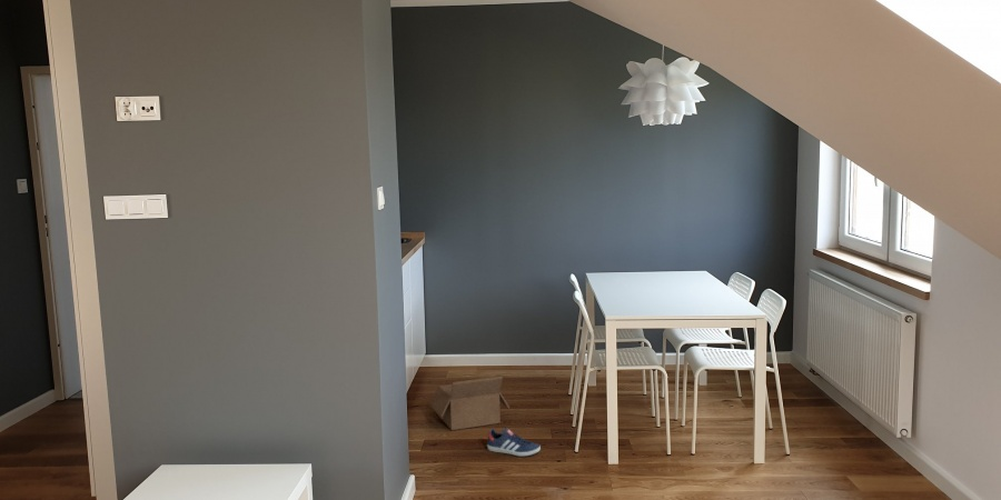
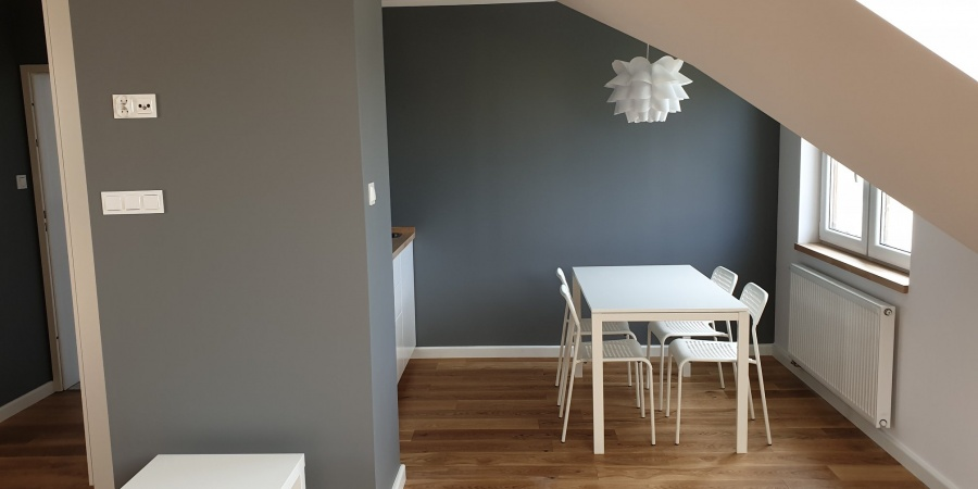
- sneaker [486,426,542,457]
- box [429,374,511,431]
